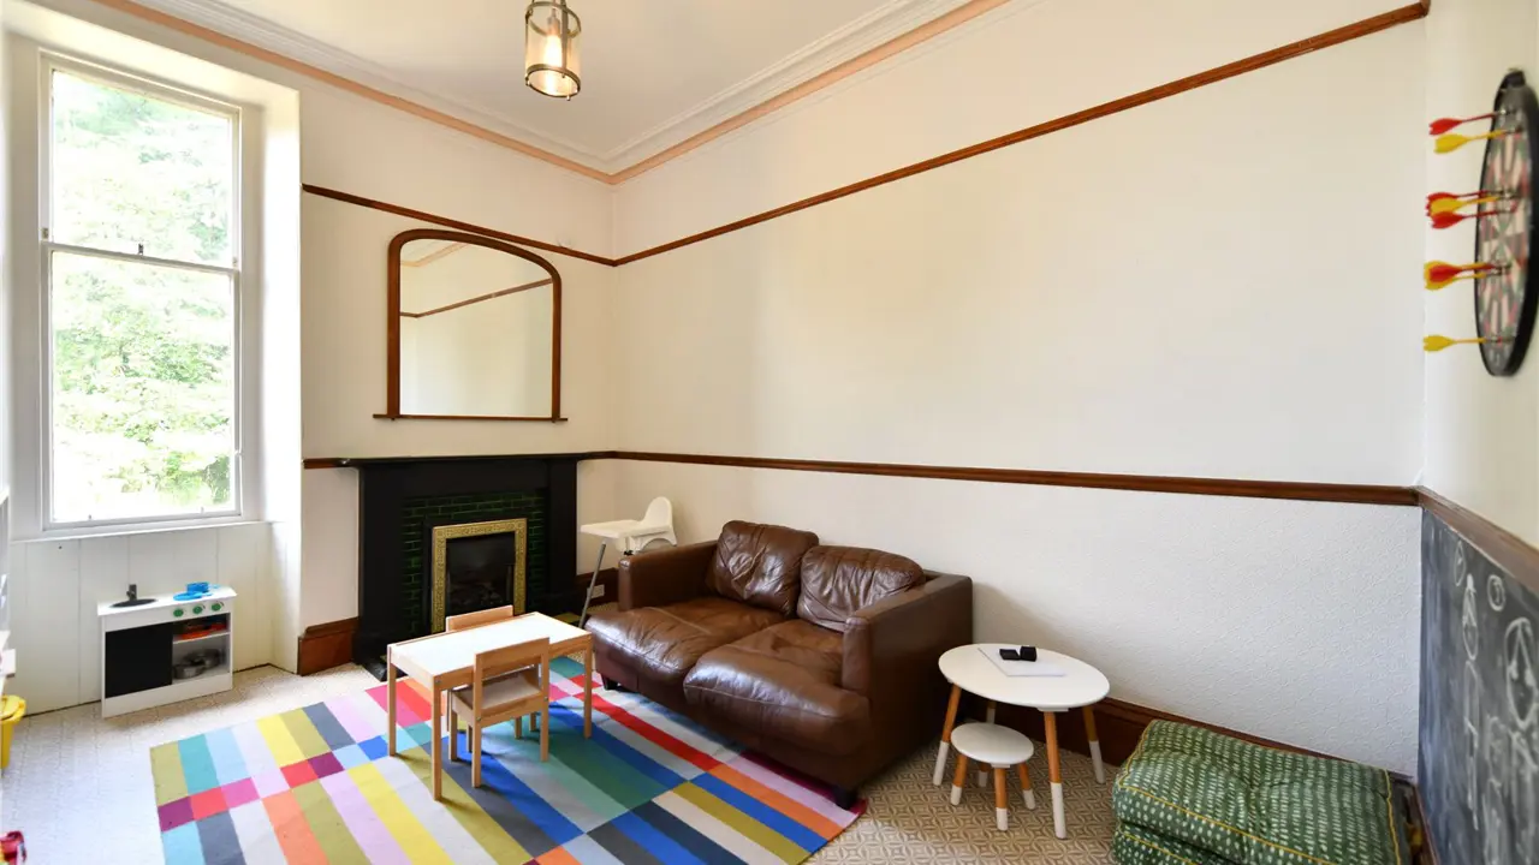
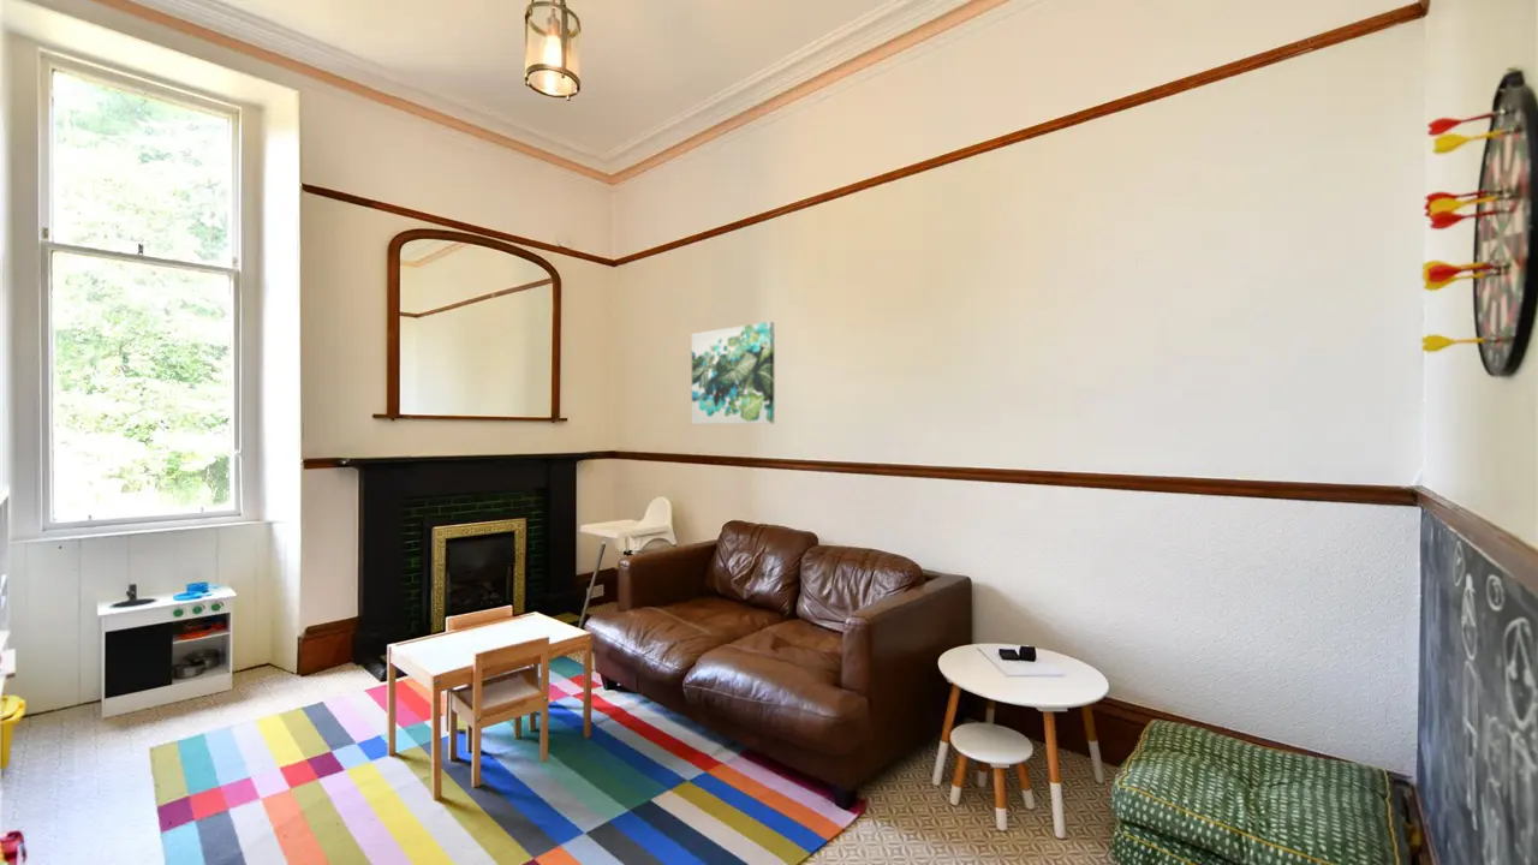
+ wall art [691,321,775,425]
